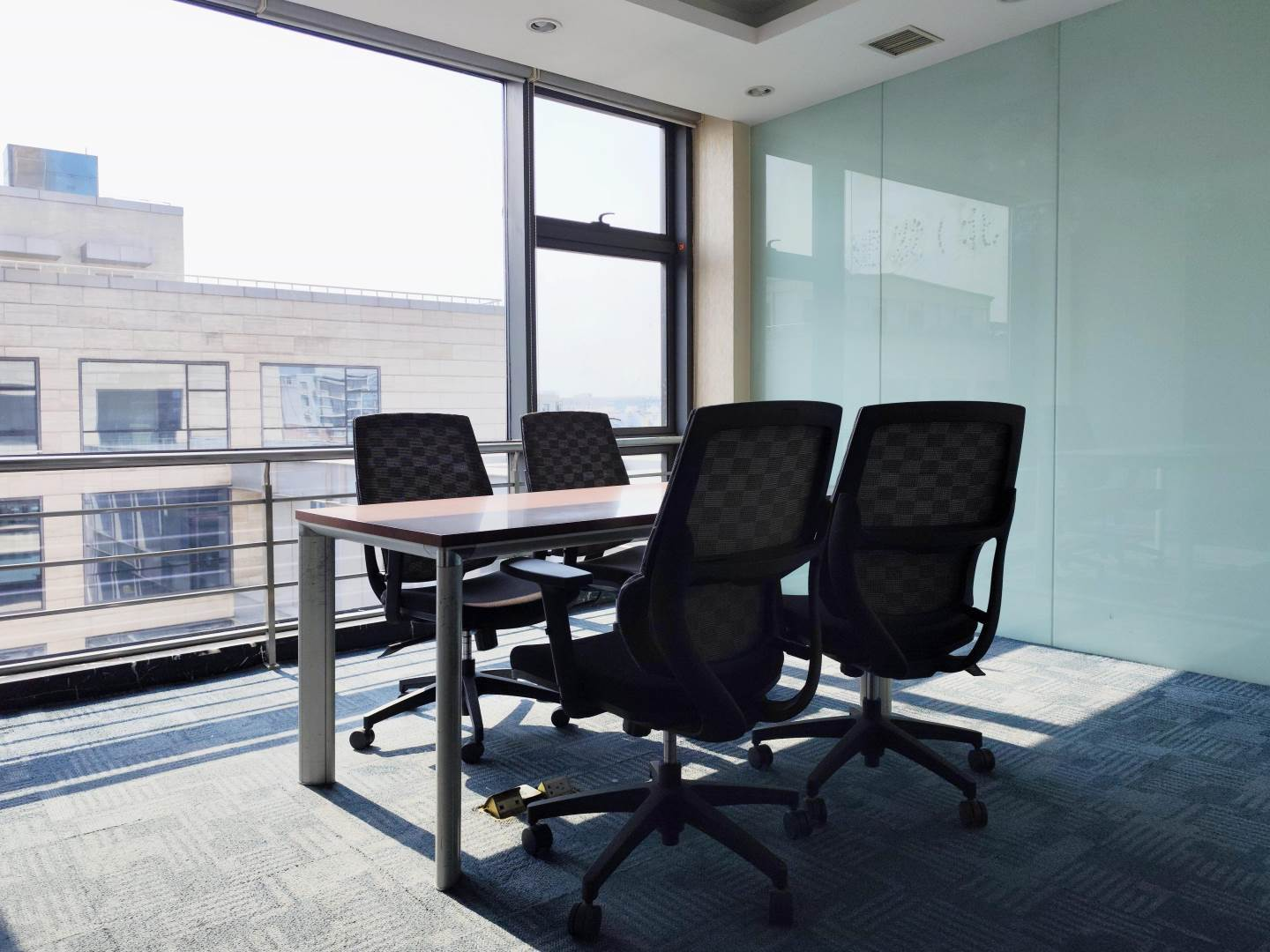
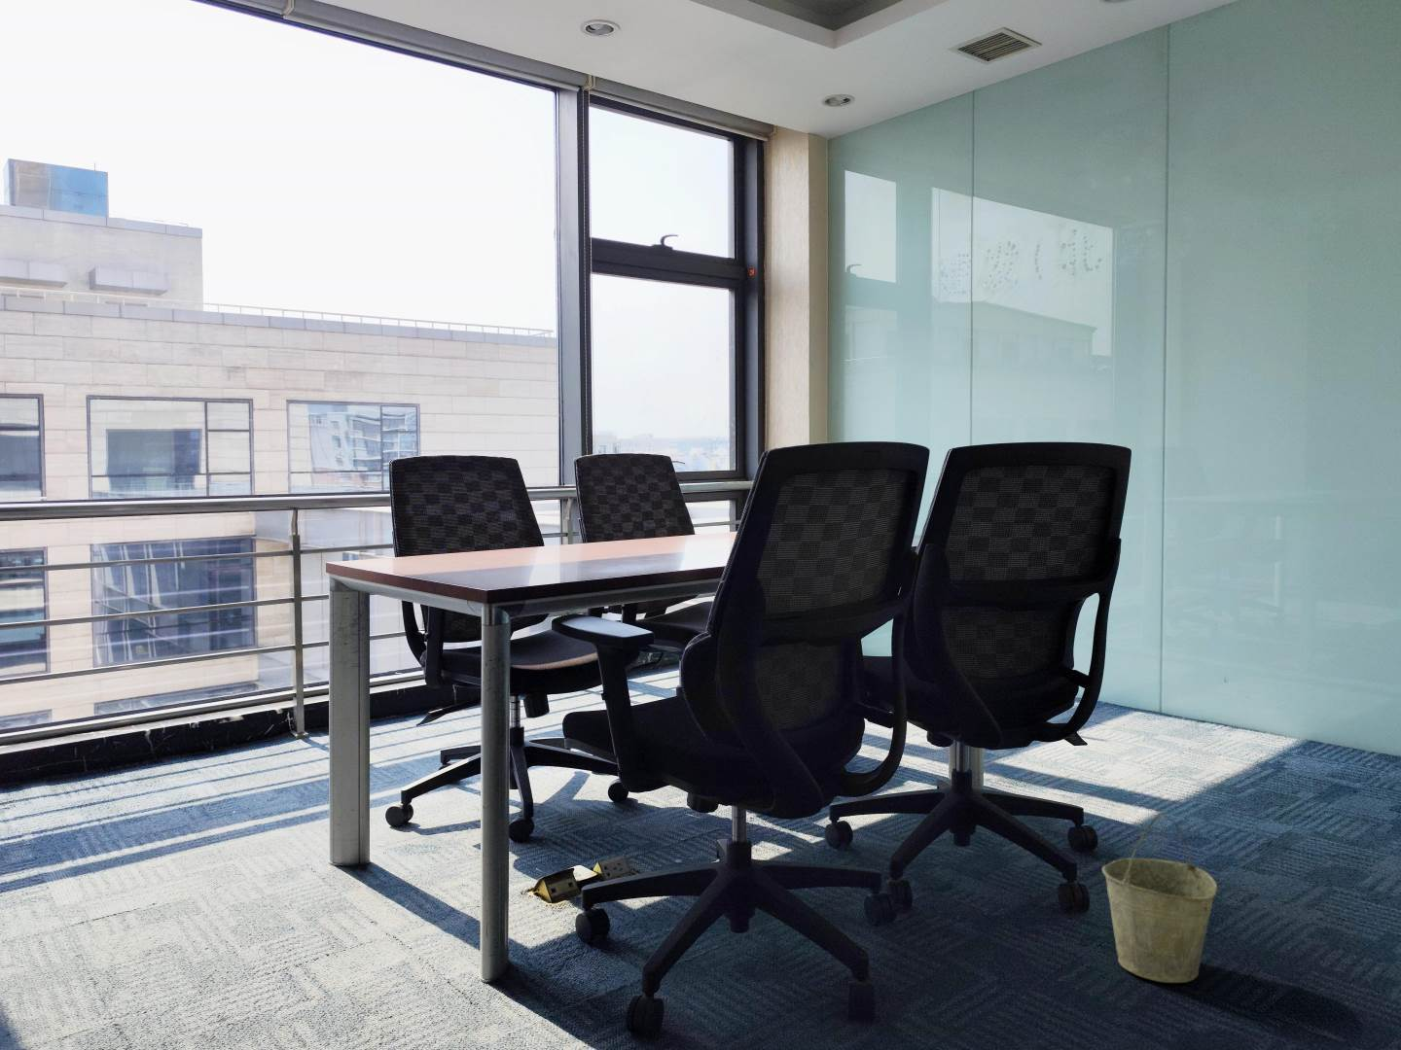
+ bucket [1101,812,1218,984]
